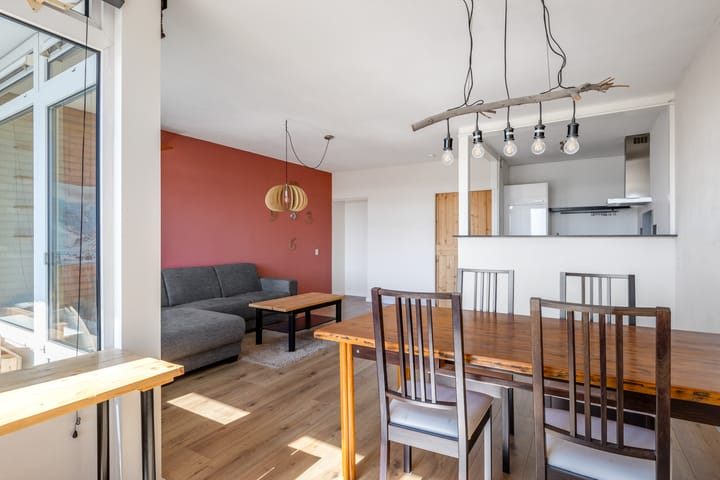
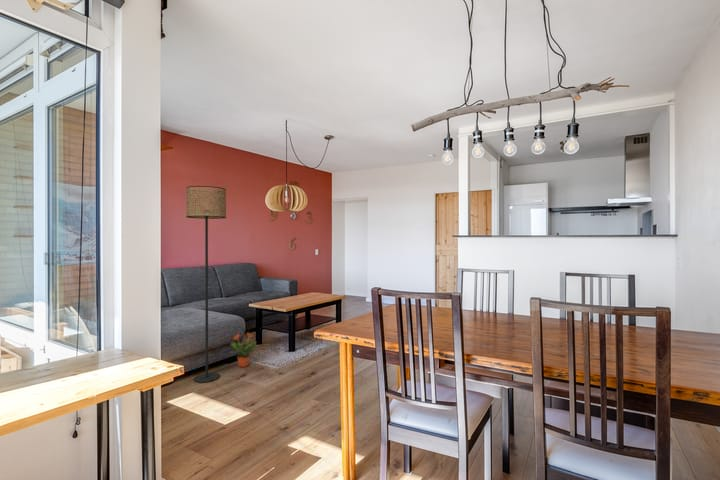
+ potted plant [229,331,258,368]
+ floor lamp [185,185,227,383]
